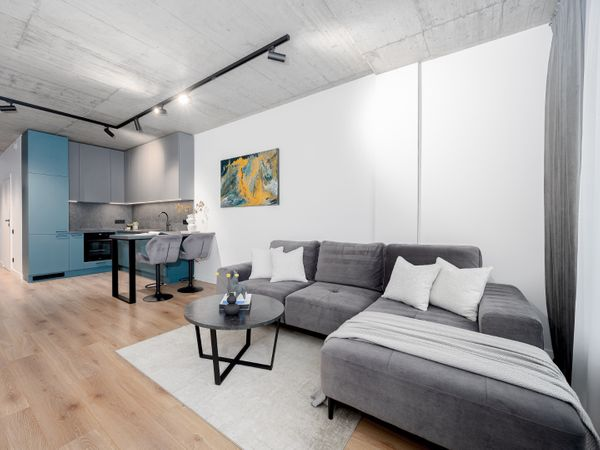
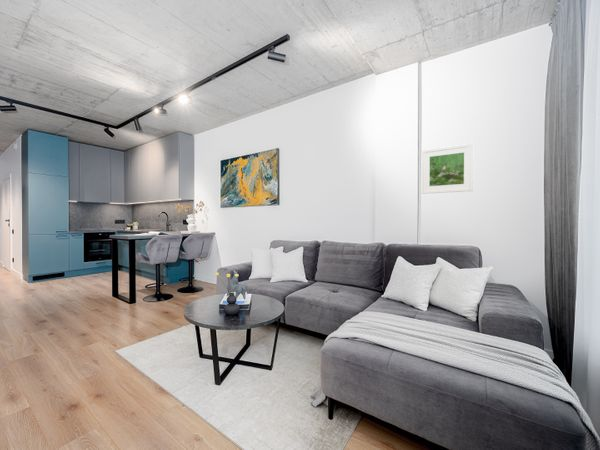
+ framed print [421,143,474,195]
